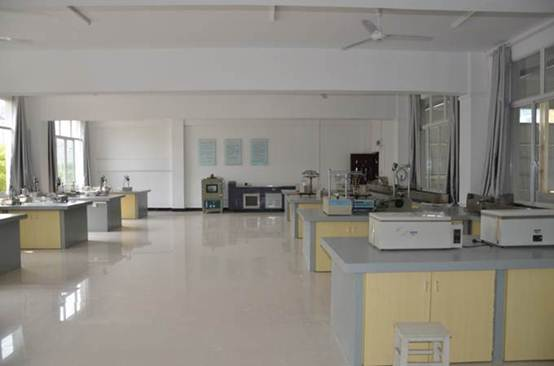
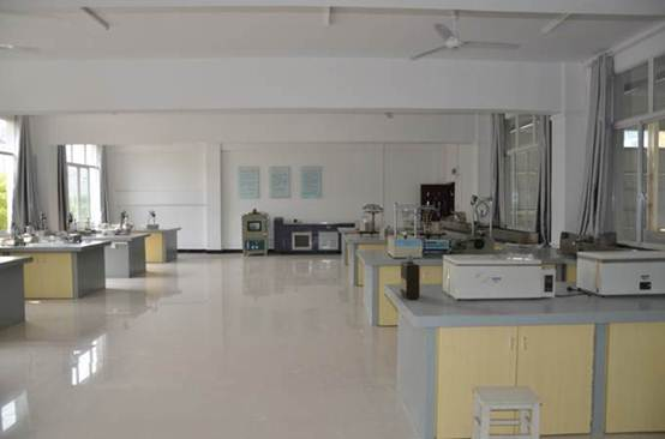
+ bottle [400,253,421,300]
